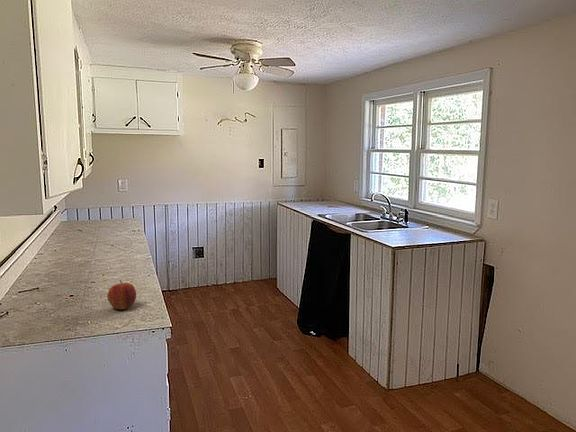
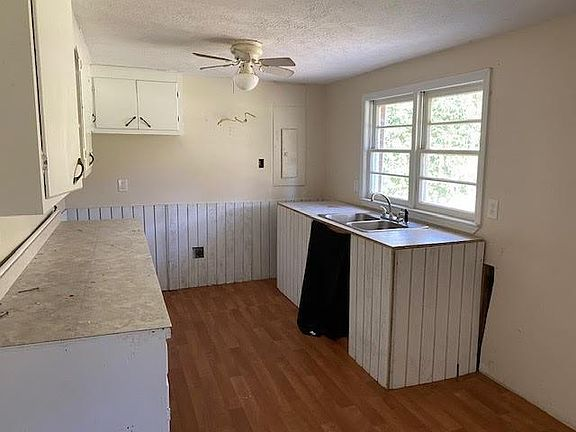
- apple [106,280,137,311]
